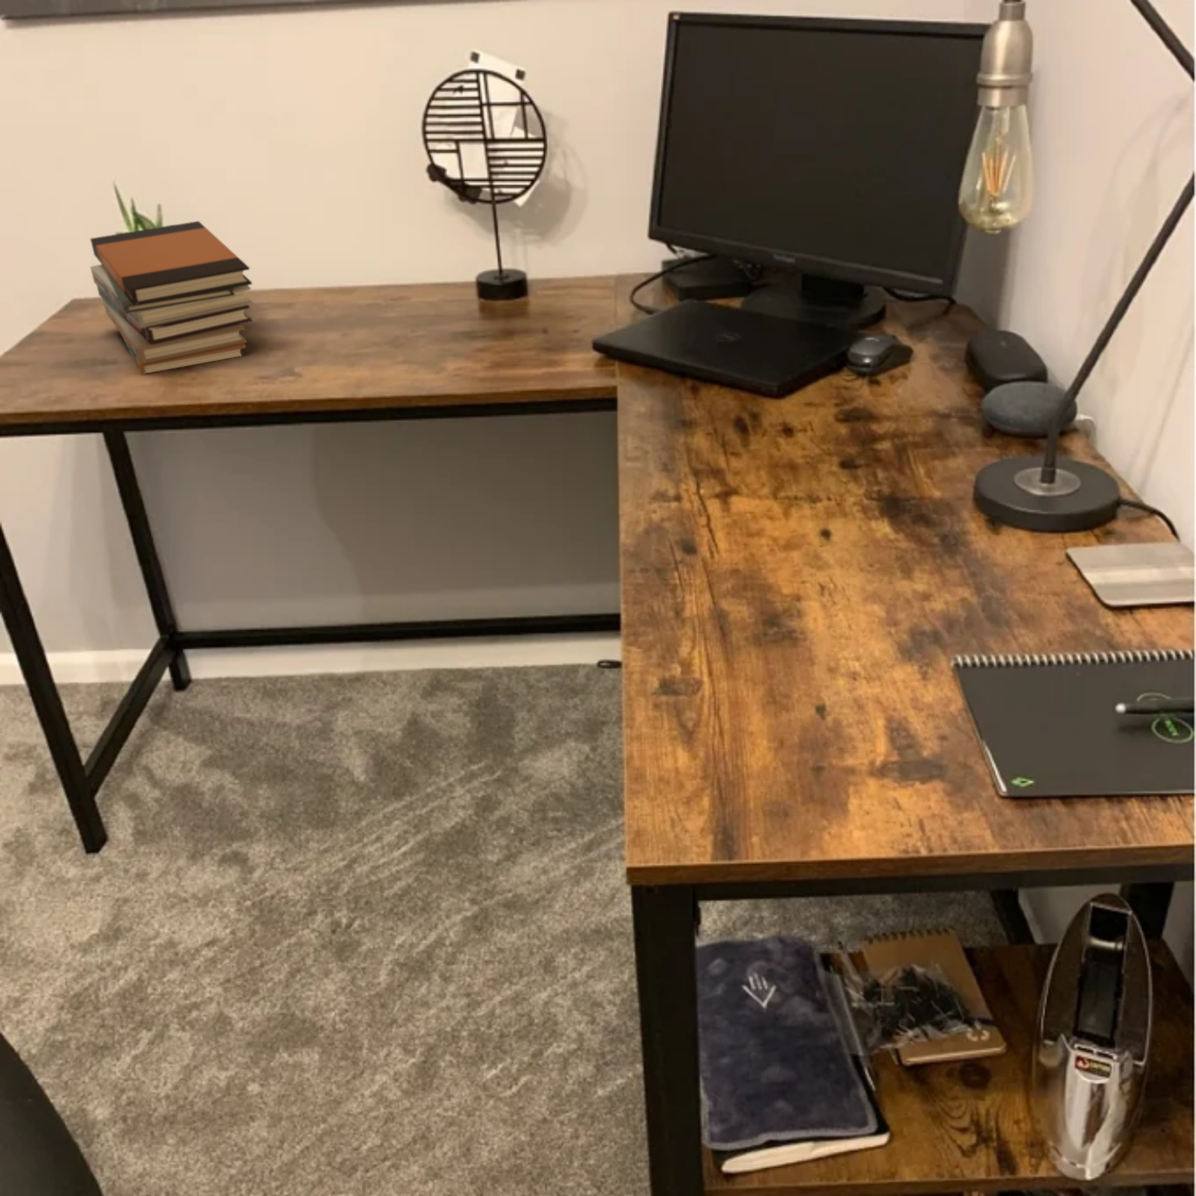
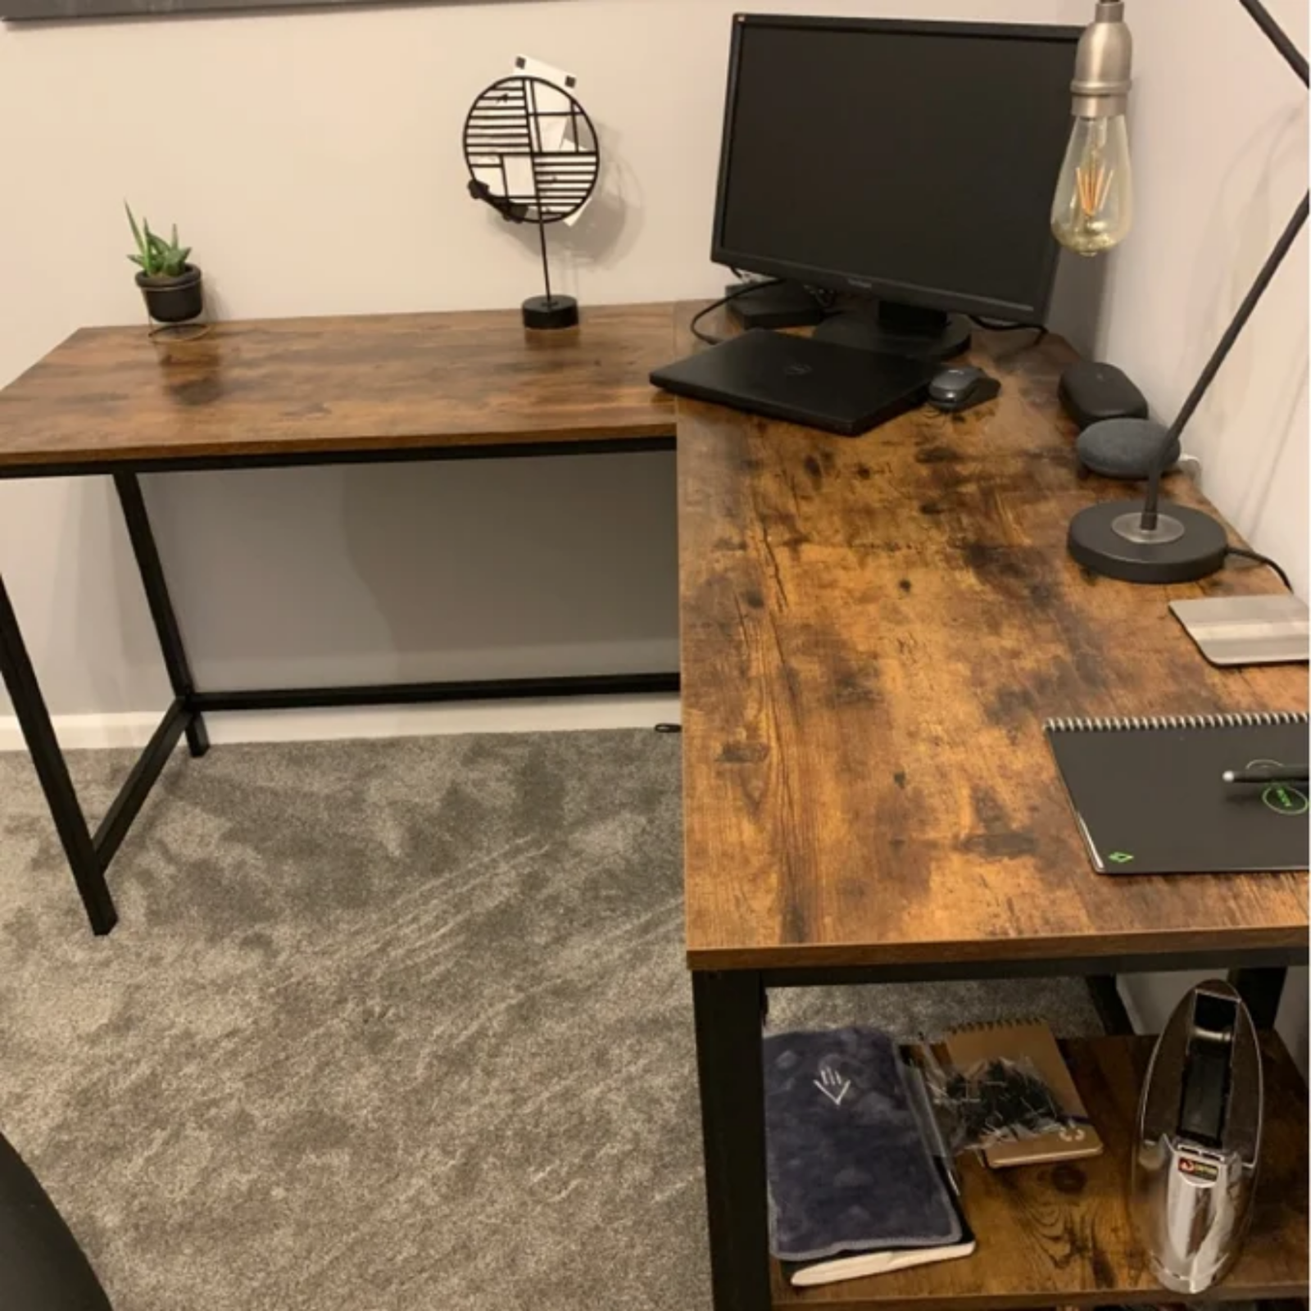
- book stack [90,220,254,376]
